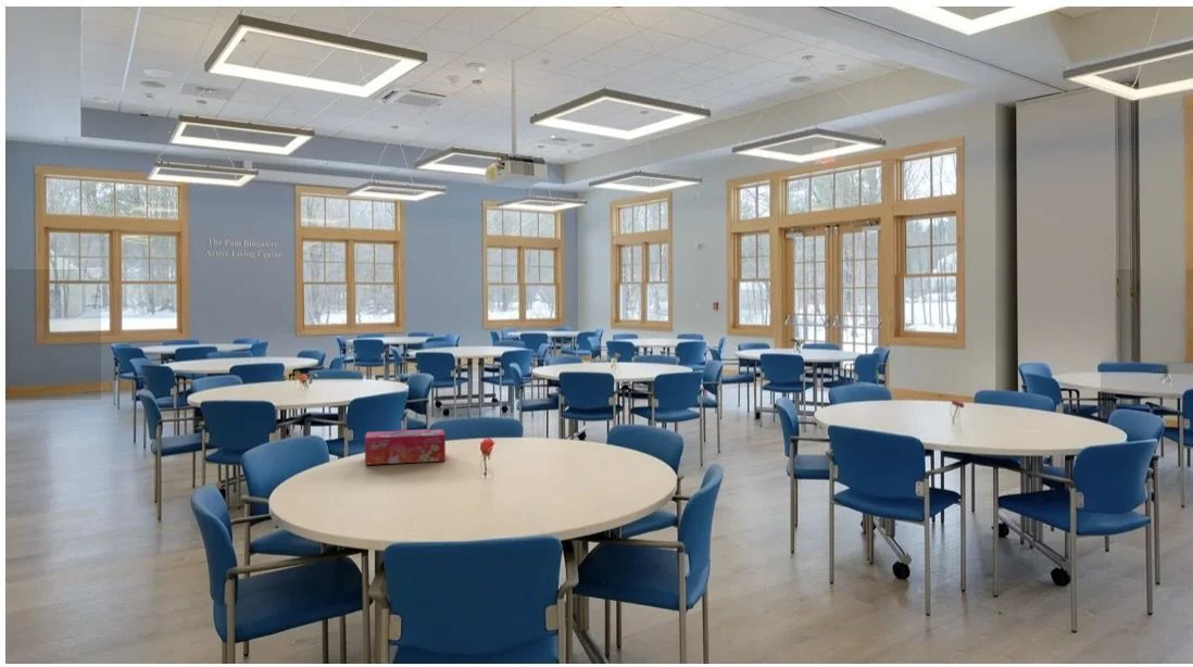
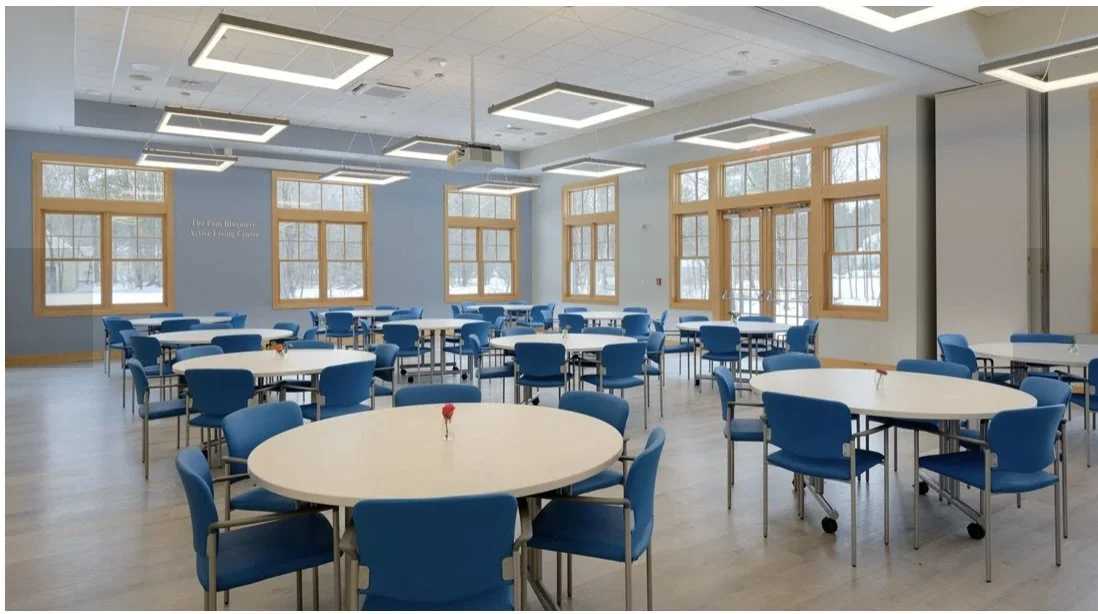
- tissue box [364,428,447,466]
